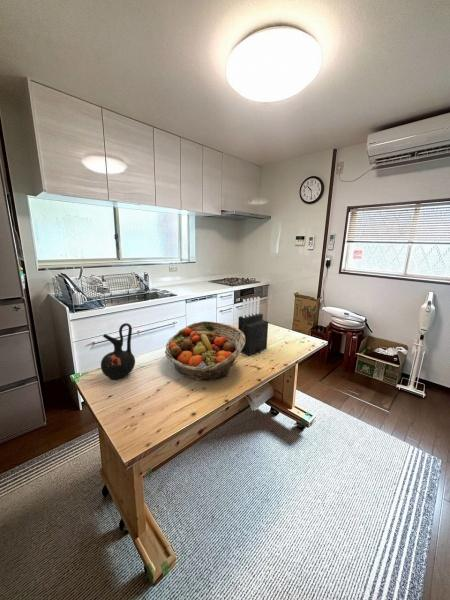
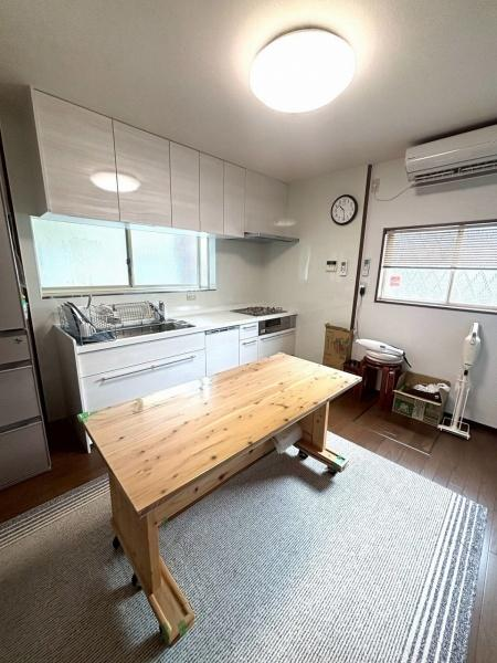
- ceramic jug [100,322,136,381]
- knife block [237,296,269,357]
- fruit basket [164,320,245,382]
